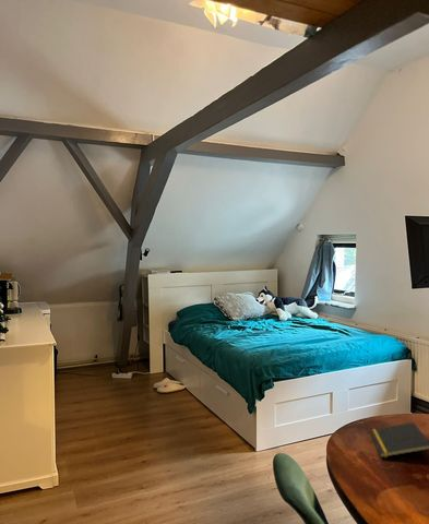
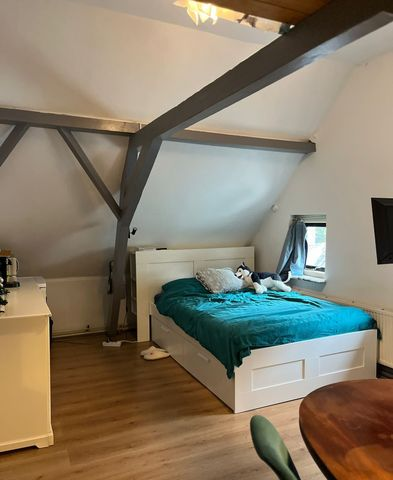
- notepad [368,421,429,458]
